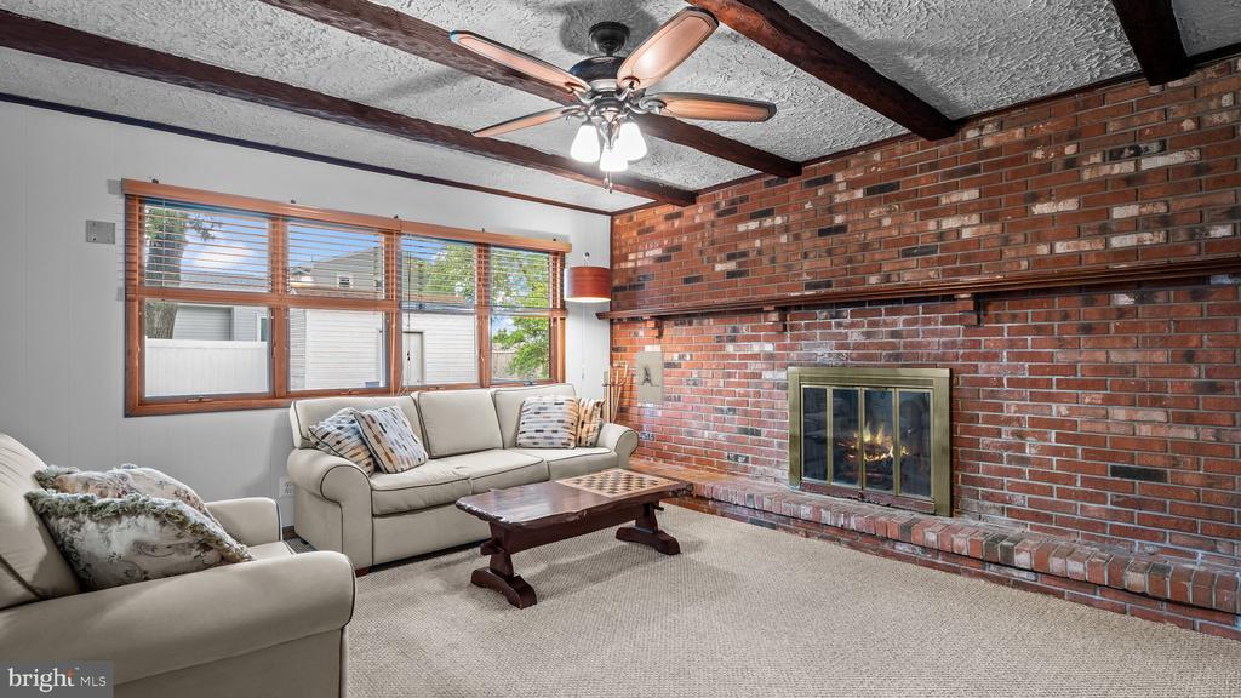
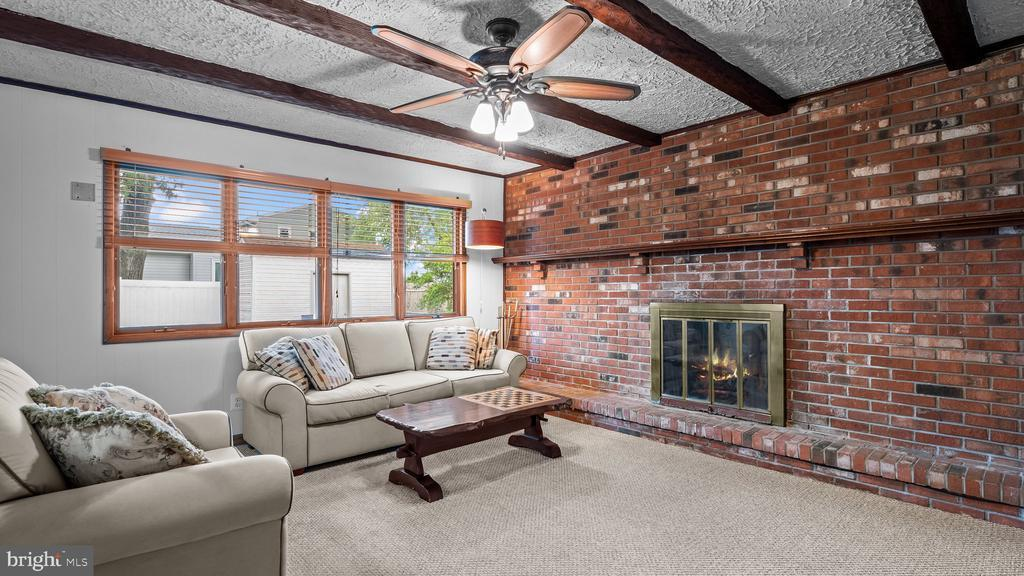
- wall sculpture [636,350,665,406]
